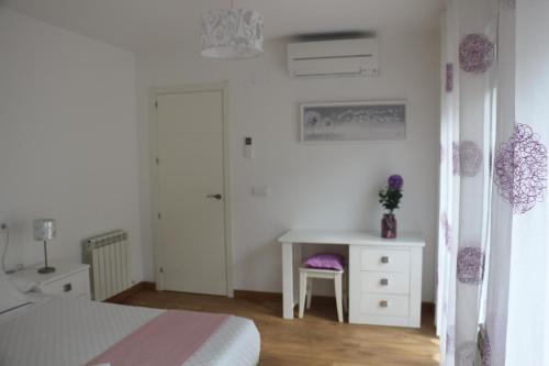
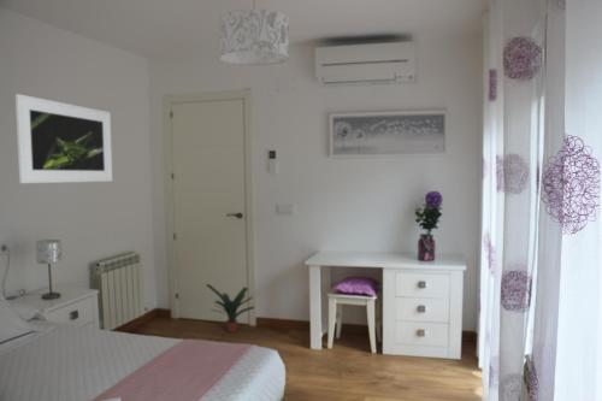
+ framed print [14,93,113,184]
+ potted plant [205,283,255,334]
